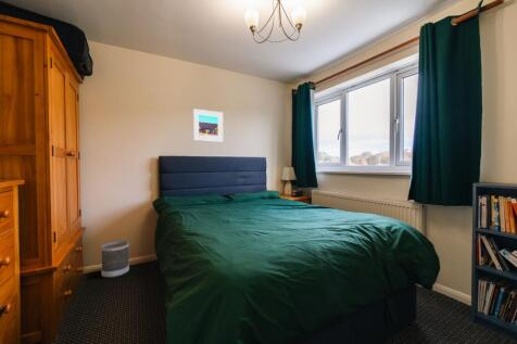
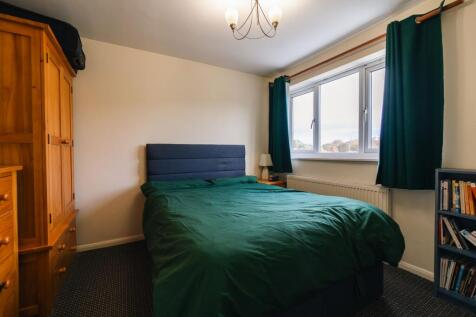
- wastebasket [100,240,130,279]
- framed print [192,107,224,143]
